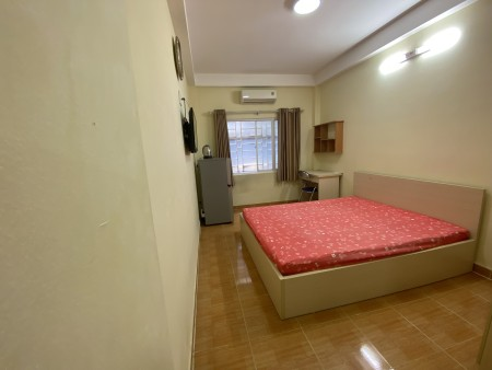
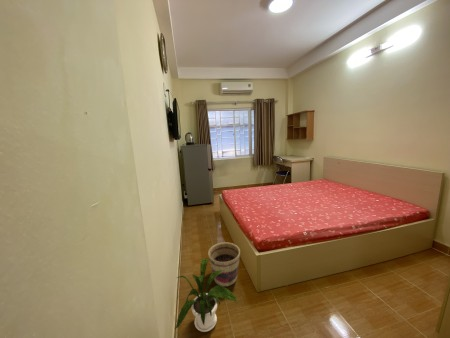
+ house plant [174,258,238,333]
+ basket [207,241,241,287]
